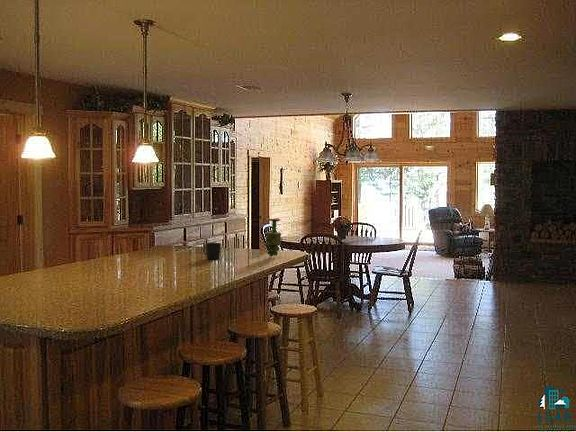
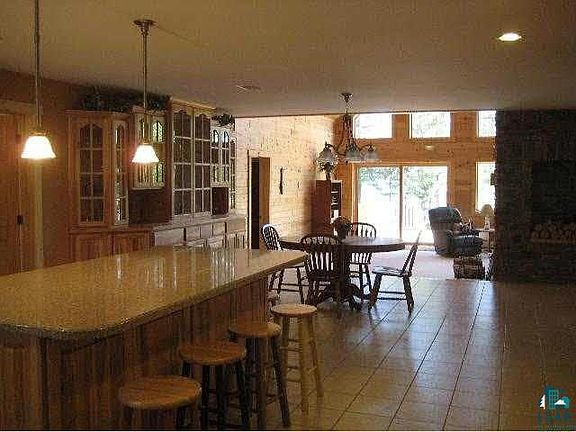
- cup [202,242,222,260]
- flower [265,217,282,258]
